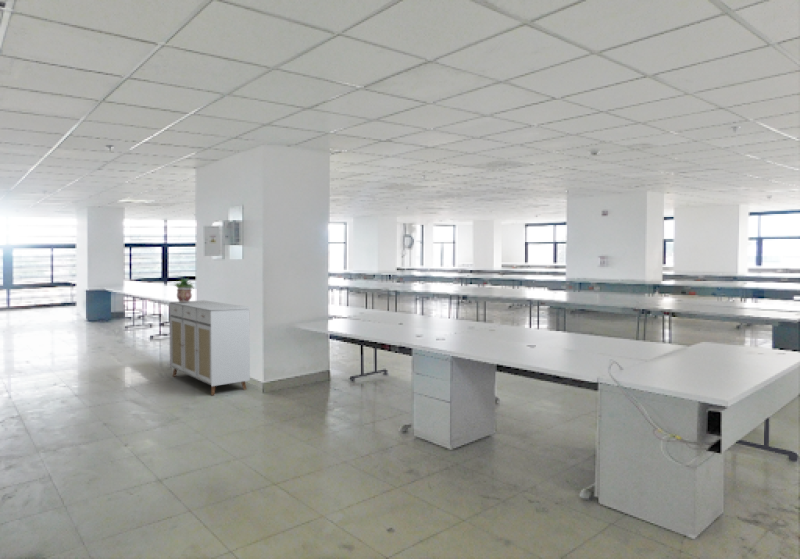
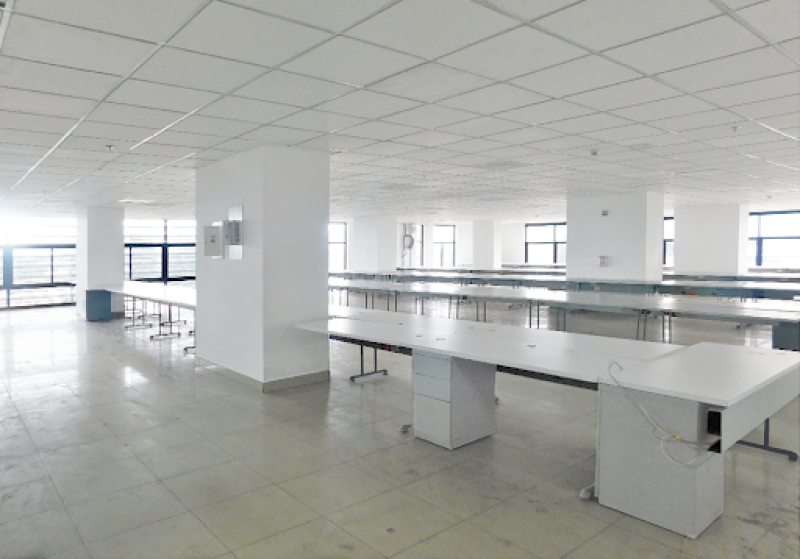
- potted plant [173,277,195,302]
- sideboard [168,299,251,396]
